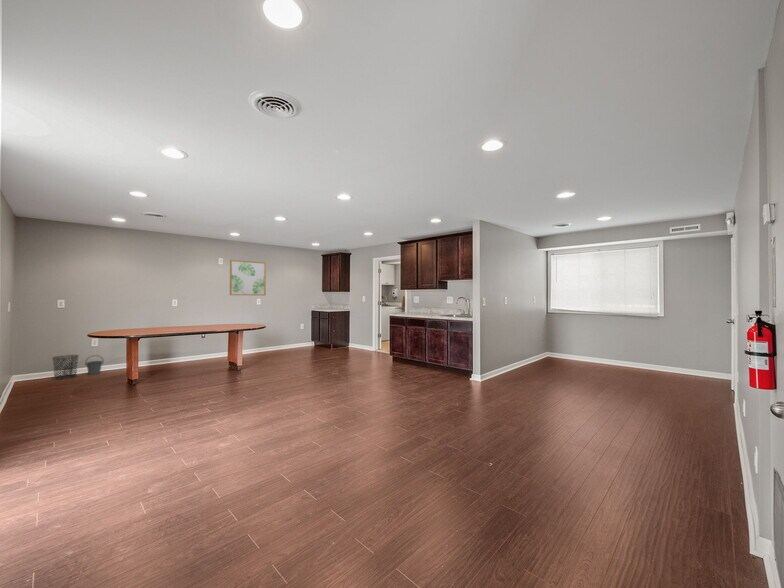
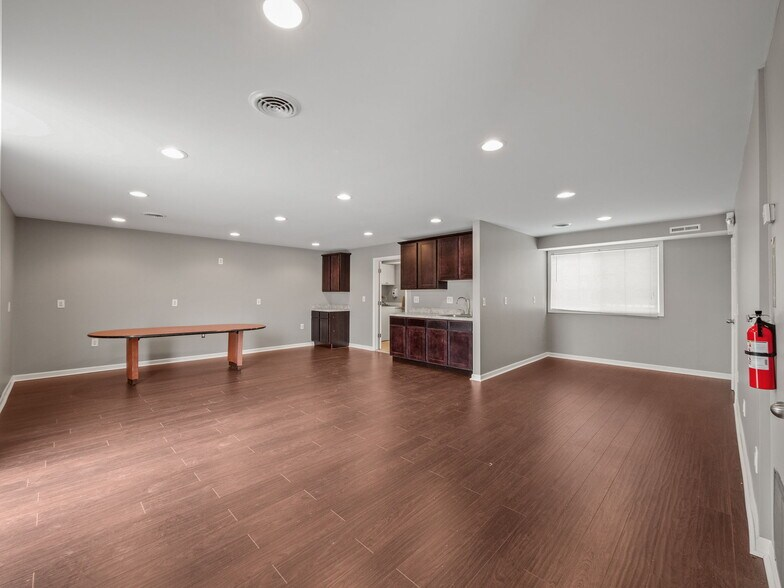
- wall art [229,259,267,297]
- bucket [84,354,105,376]
- waste bin [51,354,80,380]
